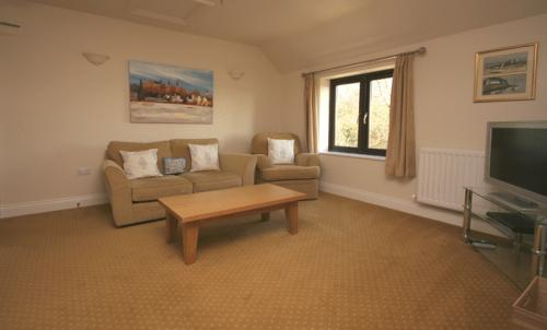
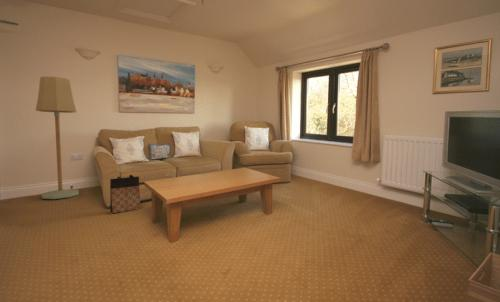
+ bag [109,174,142,214]
+ floor lamp [34,75,80,200]
